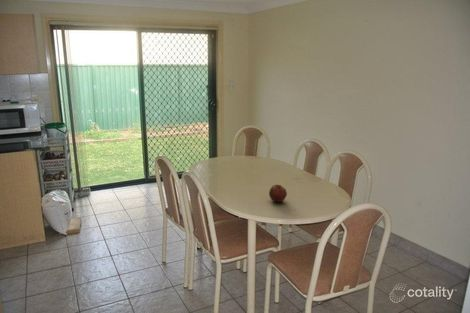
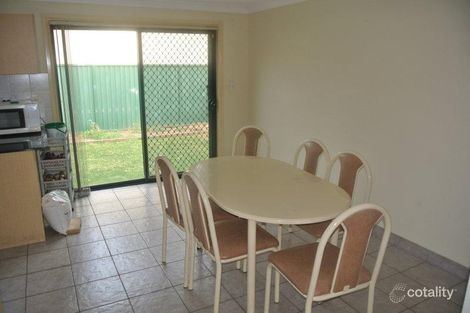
- apple [268,184,288,203]
